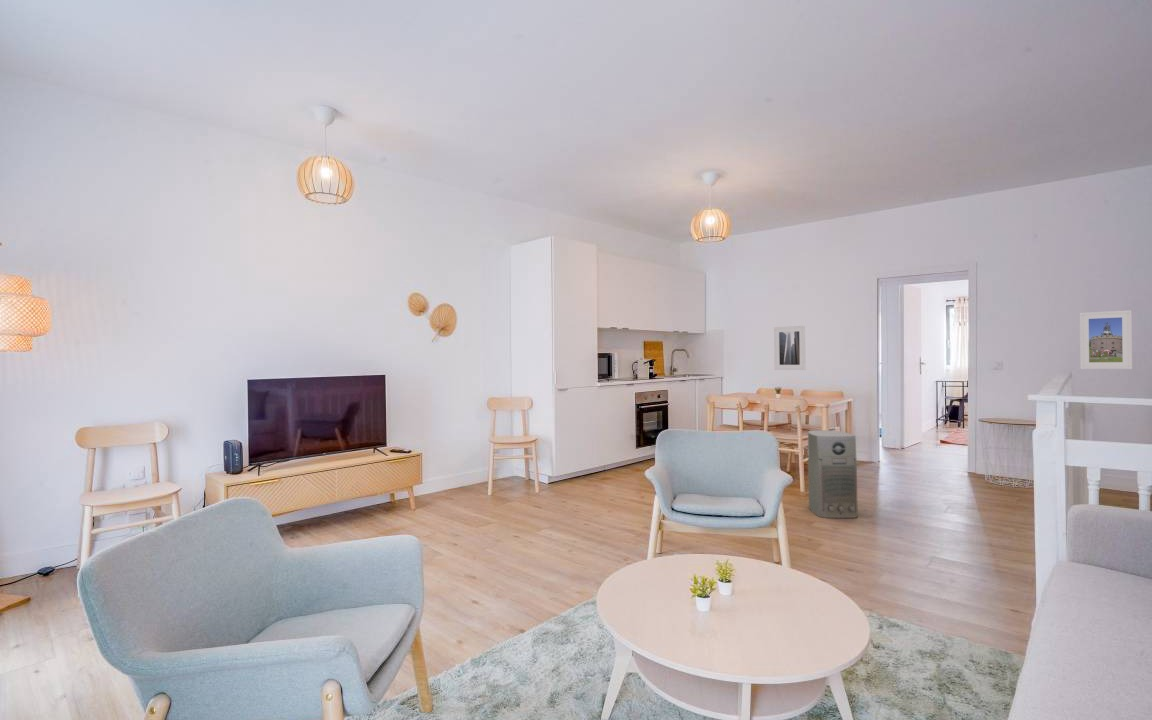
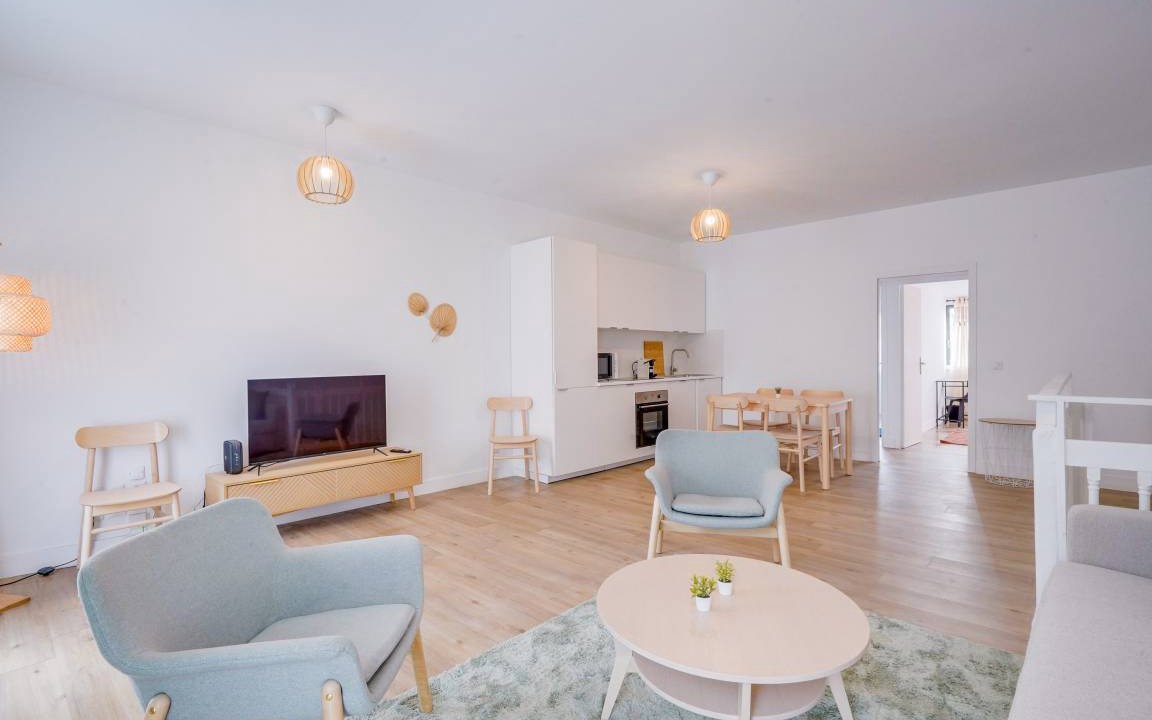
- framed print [1079,309,1133,370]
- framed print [773,325,807,371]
- air purifier [807,429,859,519]
